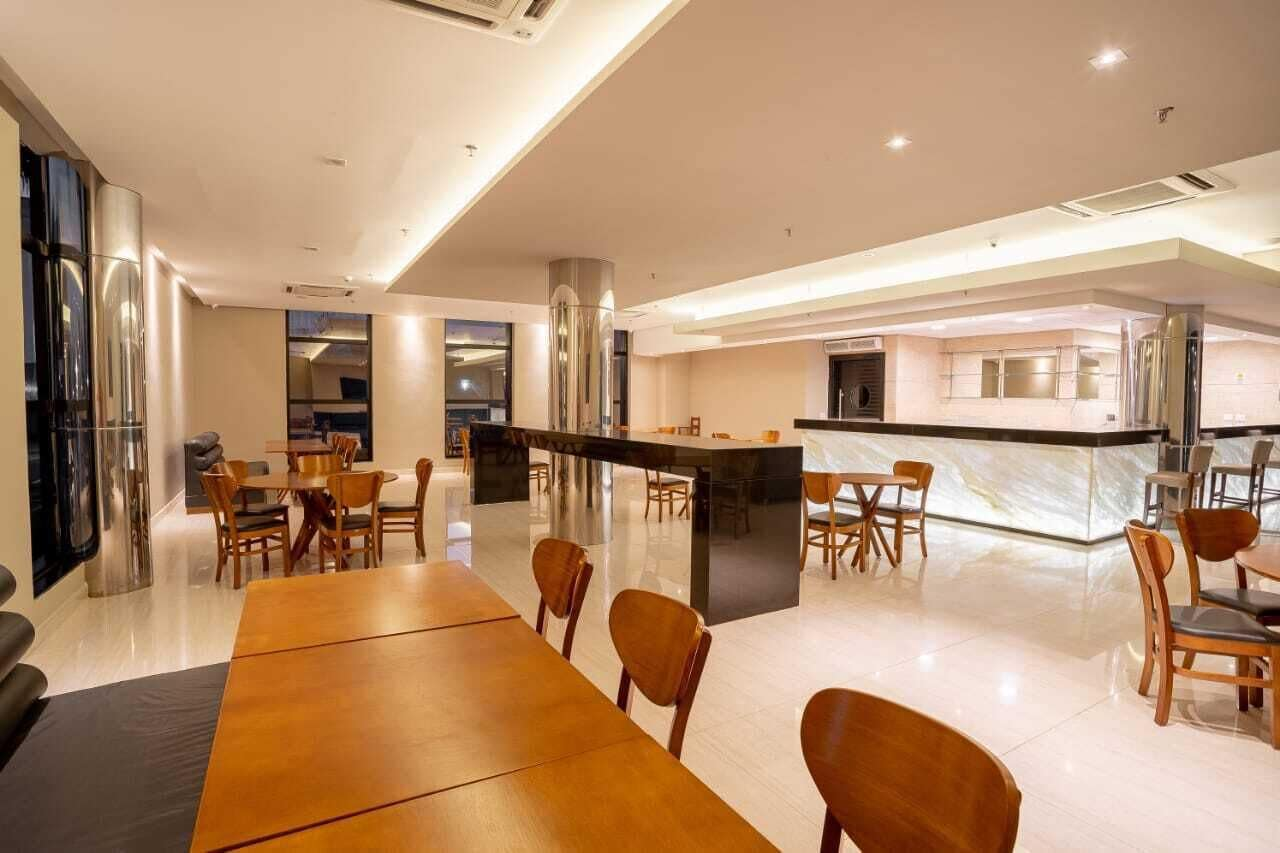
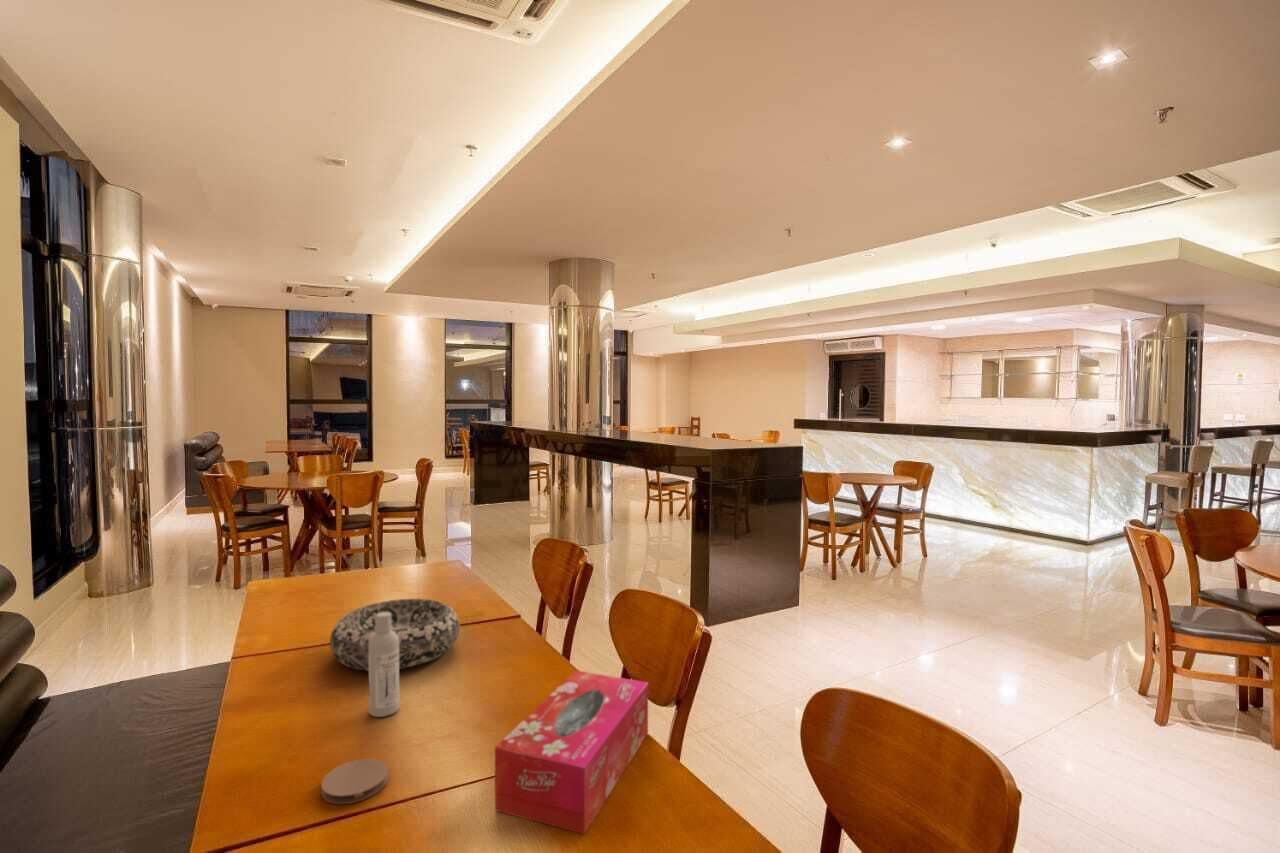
+ tissue box [494,669,649,835]
+ decorative bowl [329,598,461,672]
+ bottle [368,612,400,718]
+ coaster [320,758,389,805]
